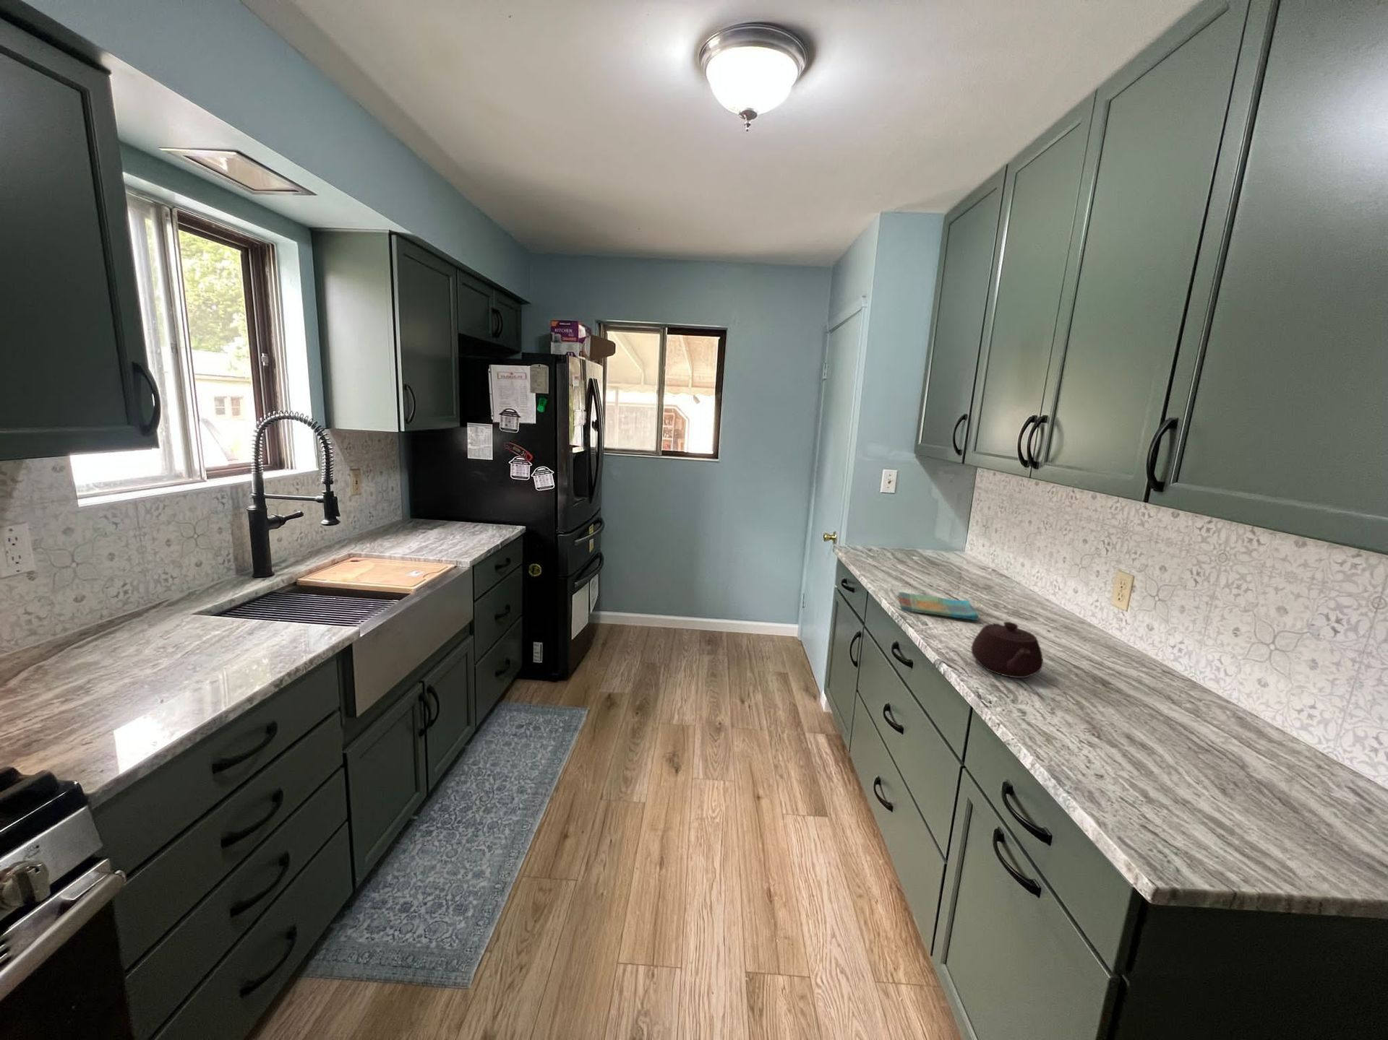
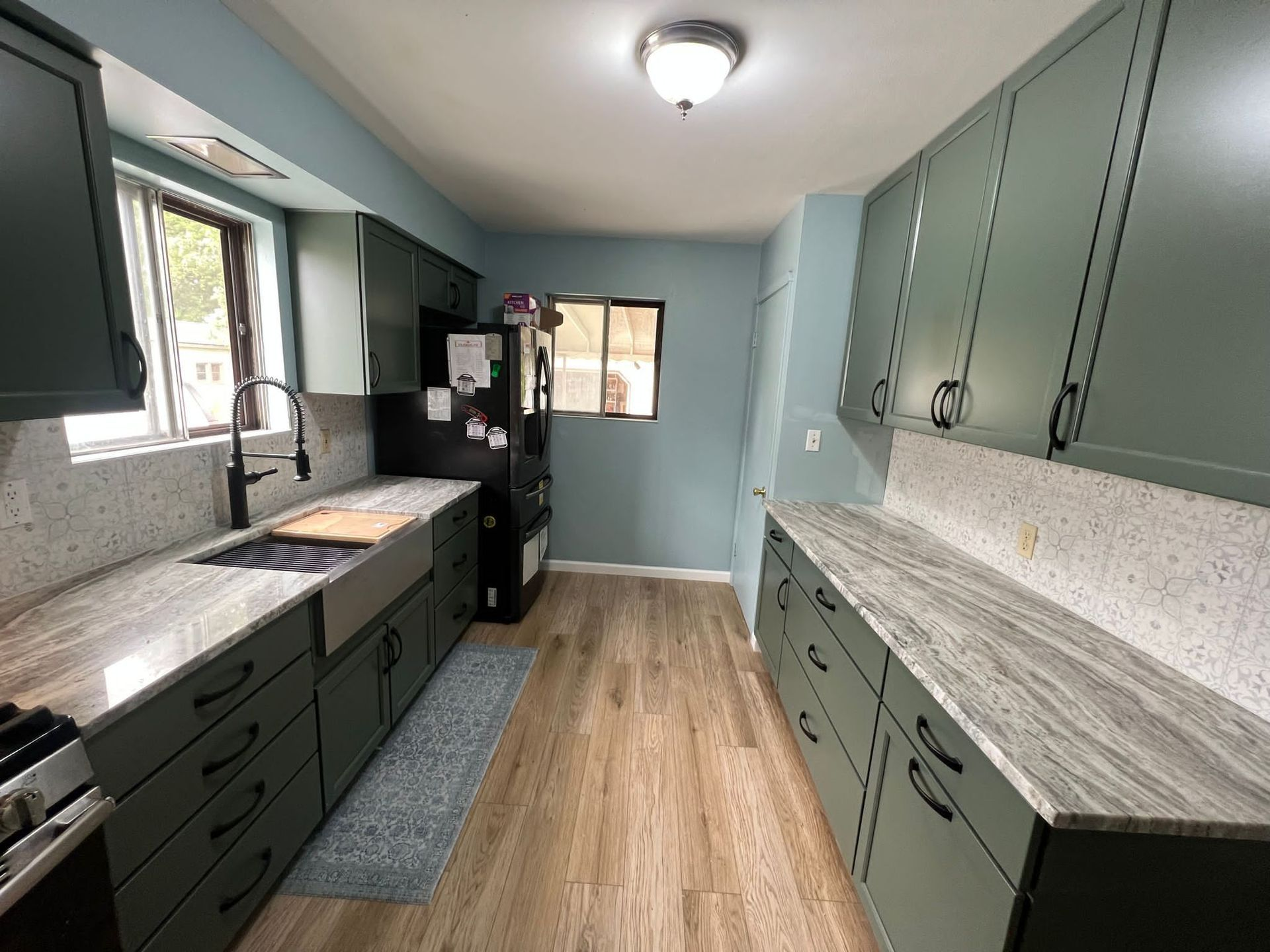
- dish towel [897,591,980,622]
- teapot [971,622,1044,678]
